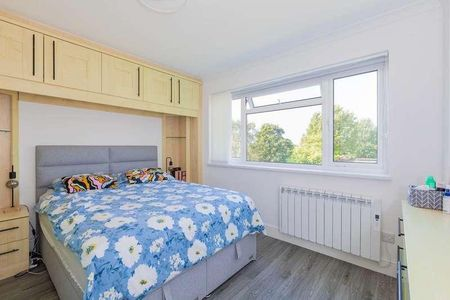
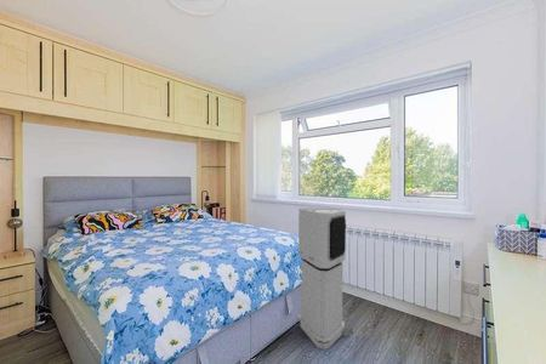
+ air purifier [297,206,348,351]
